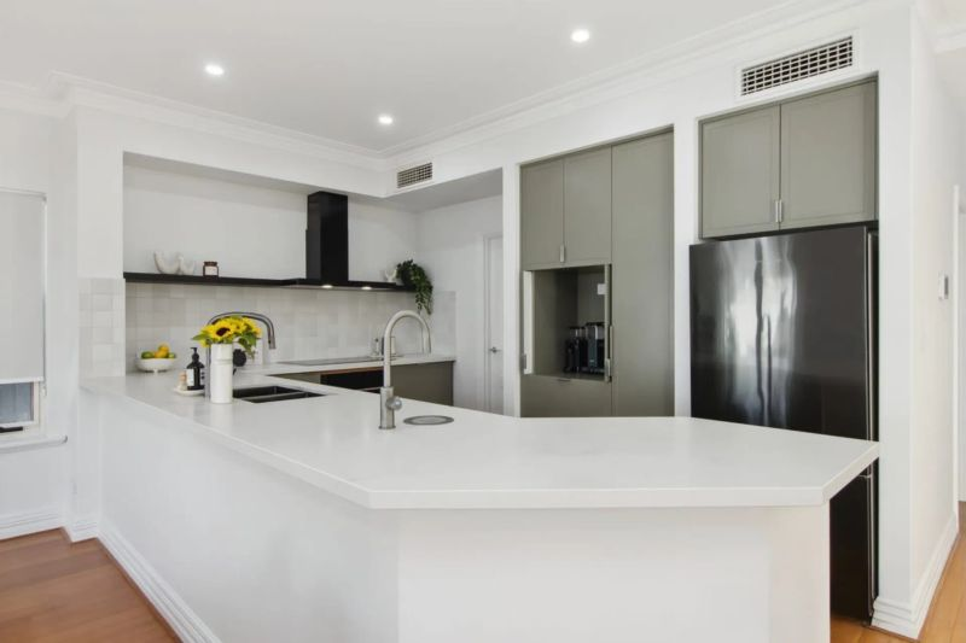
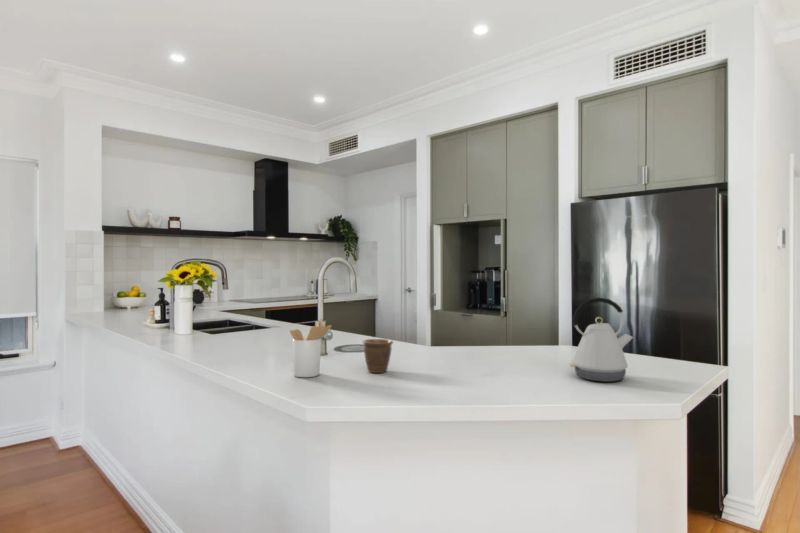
+ utensil holder [289,318,333,378]
+ kettle [568,297,634,383]
+ mug [362,338,394,374]
